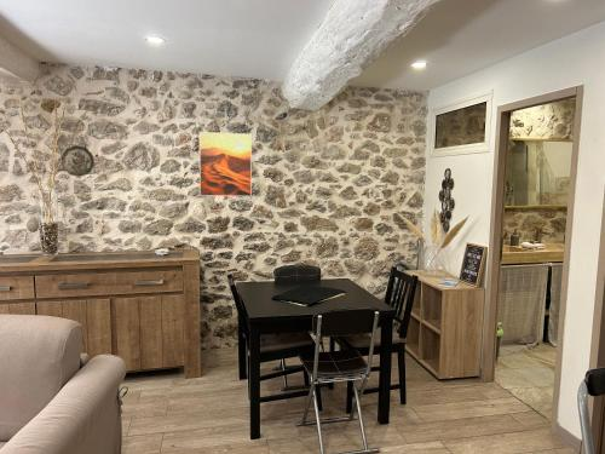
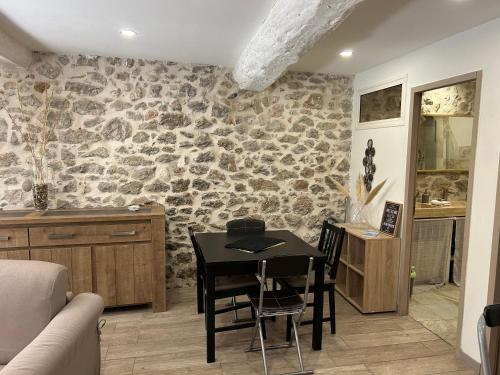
- decorative plate [59,144,96,178]
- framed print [198,131,253,197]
